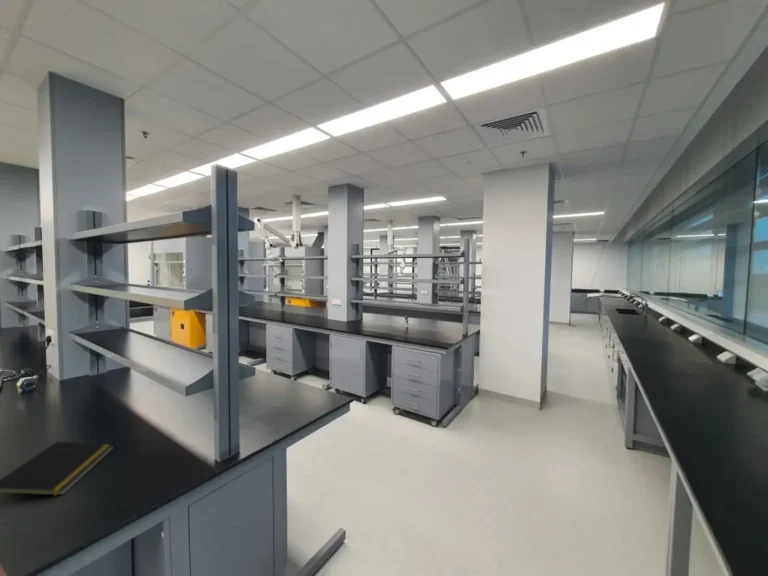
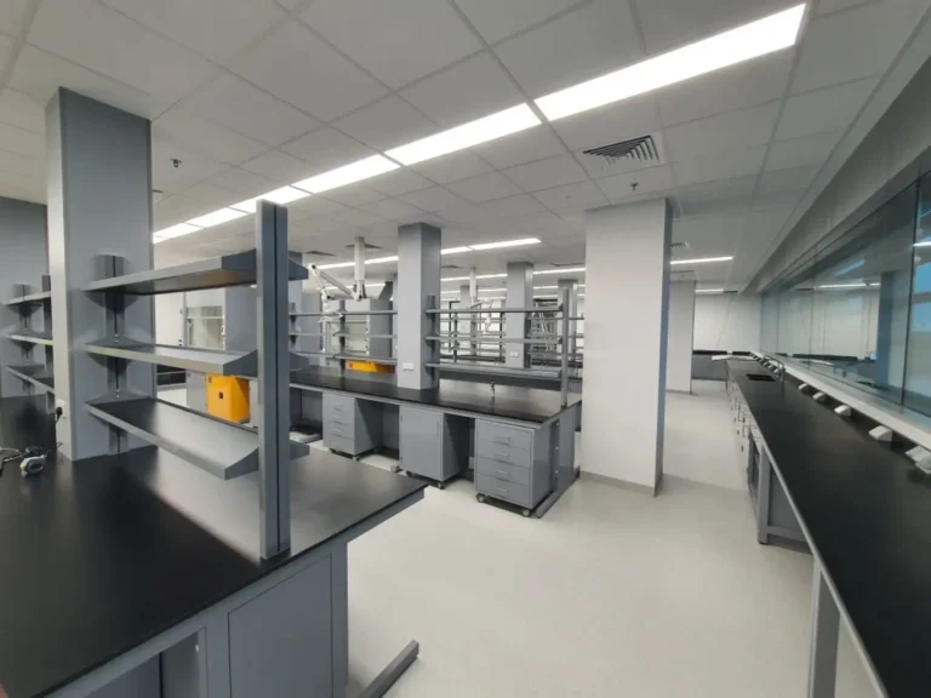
- notepad [0,440,115,497]
